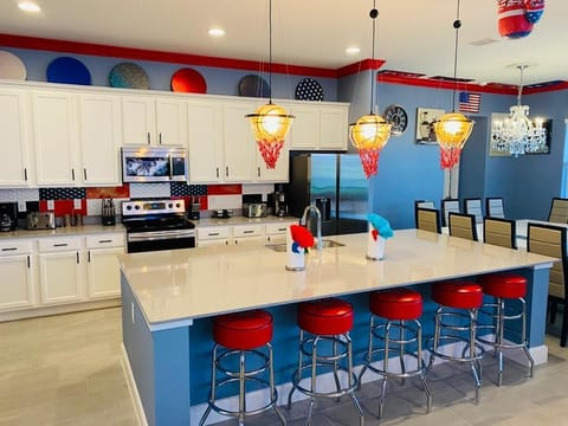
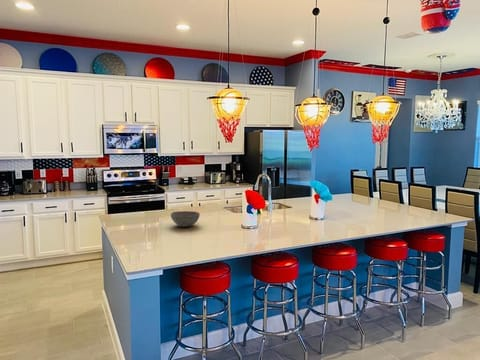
+ bowl [170,210,201,228]
